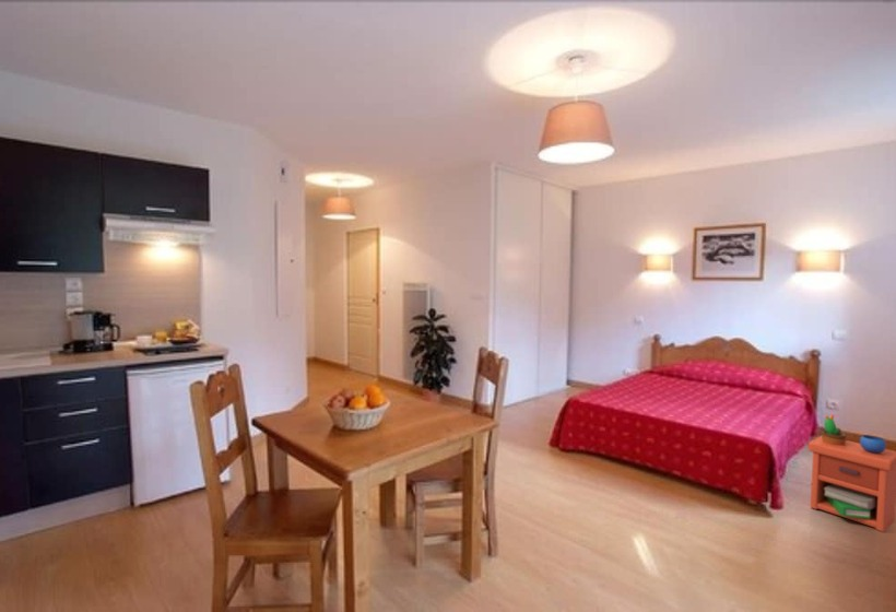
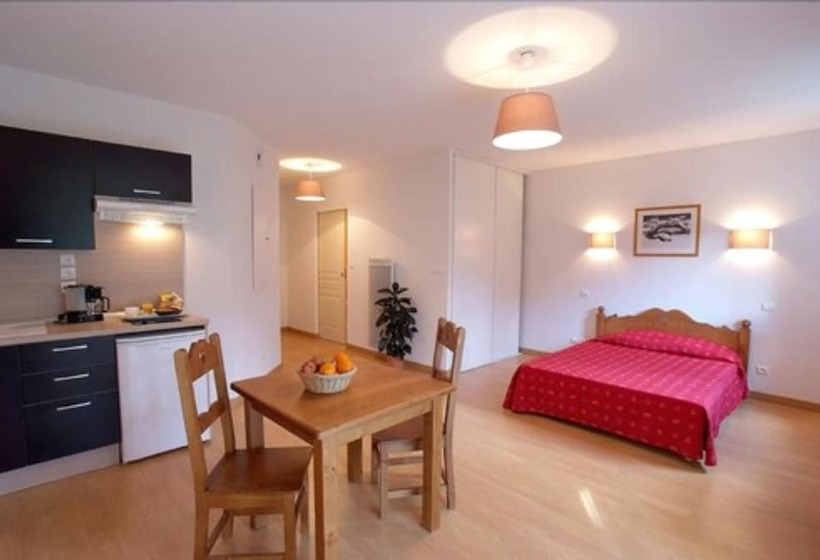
- nightstand [807,413,896,533]
